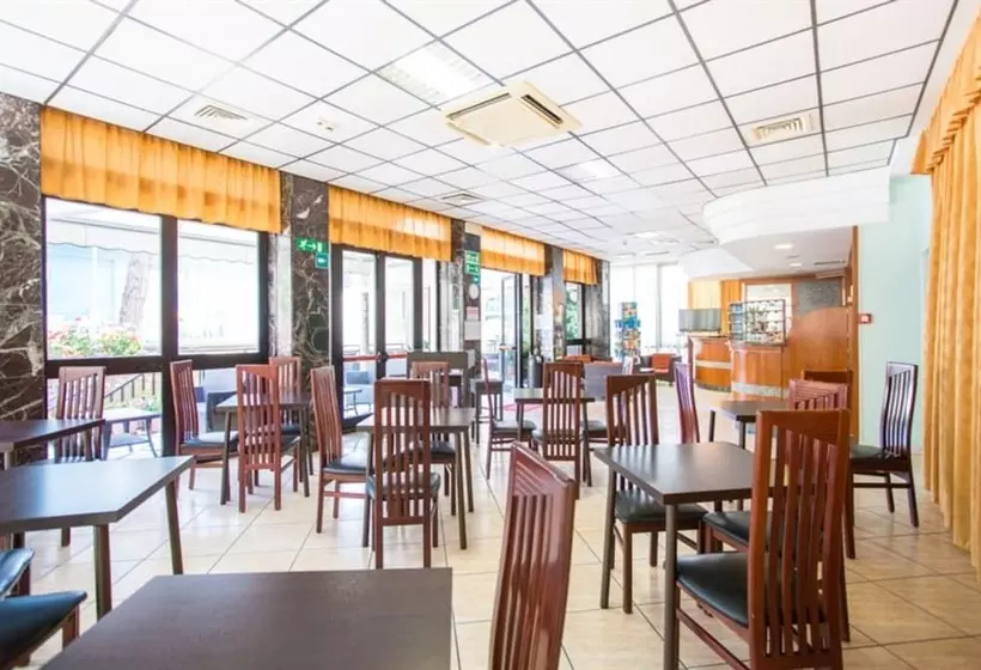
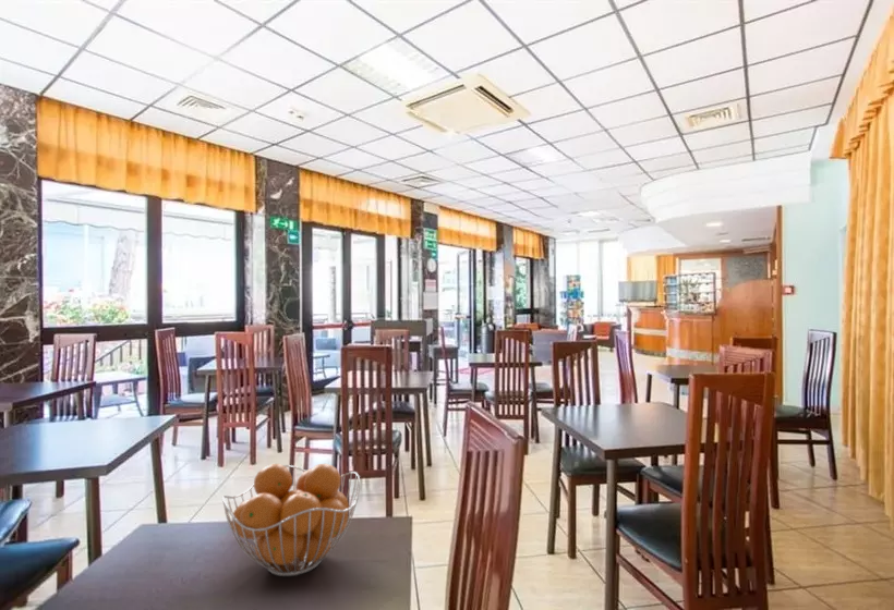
+ fruit basket [221,463,361,577]
